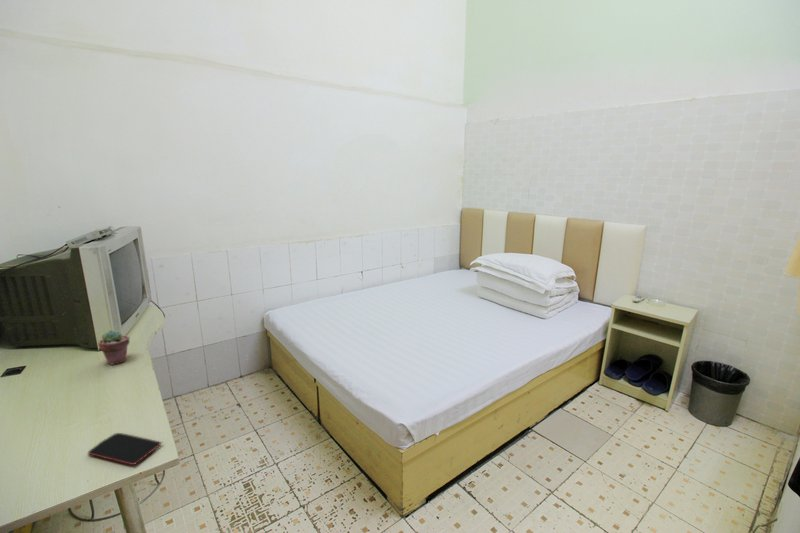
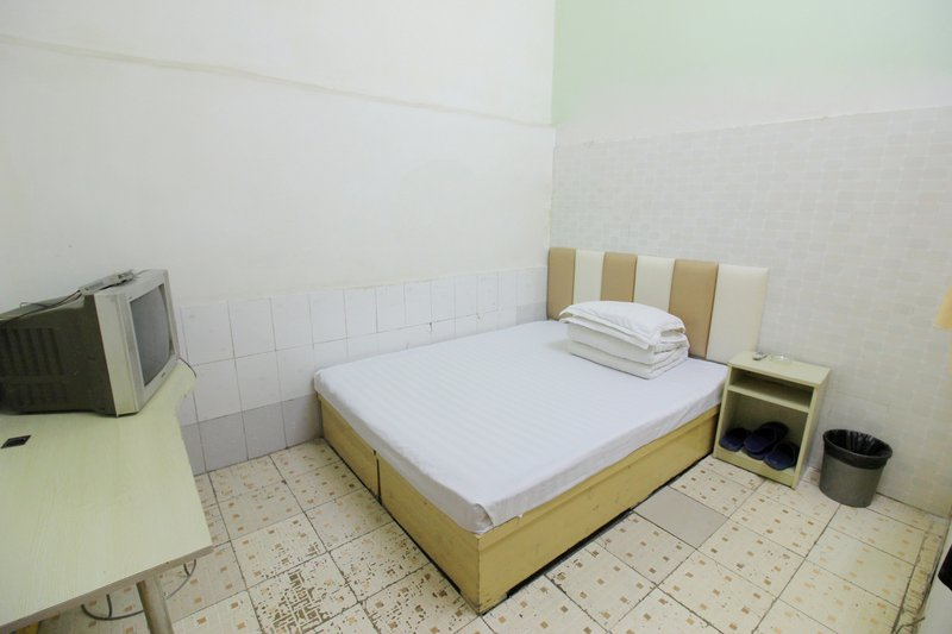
- smartphone [87,432,163,466]
- potted succulent [97,329,131,366]
